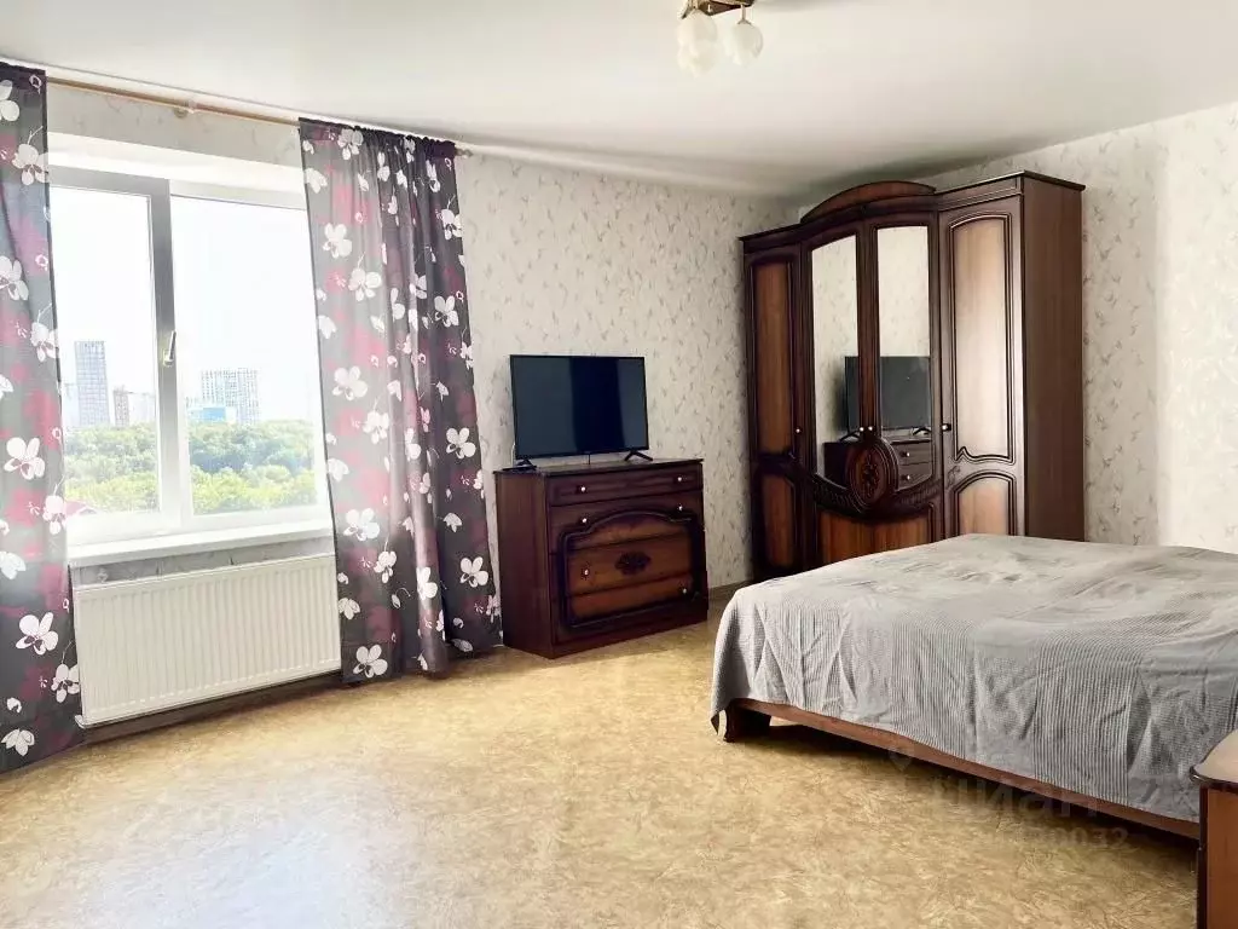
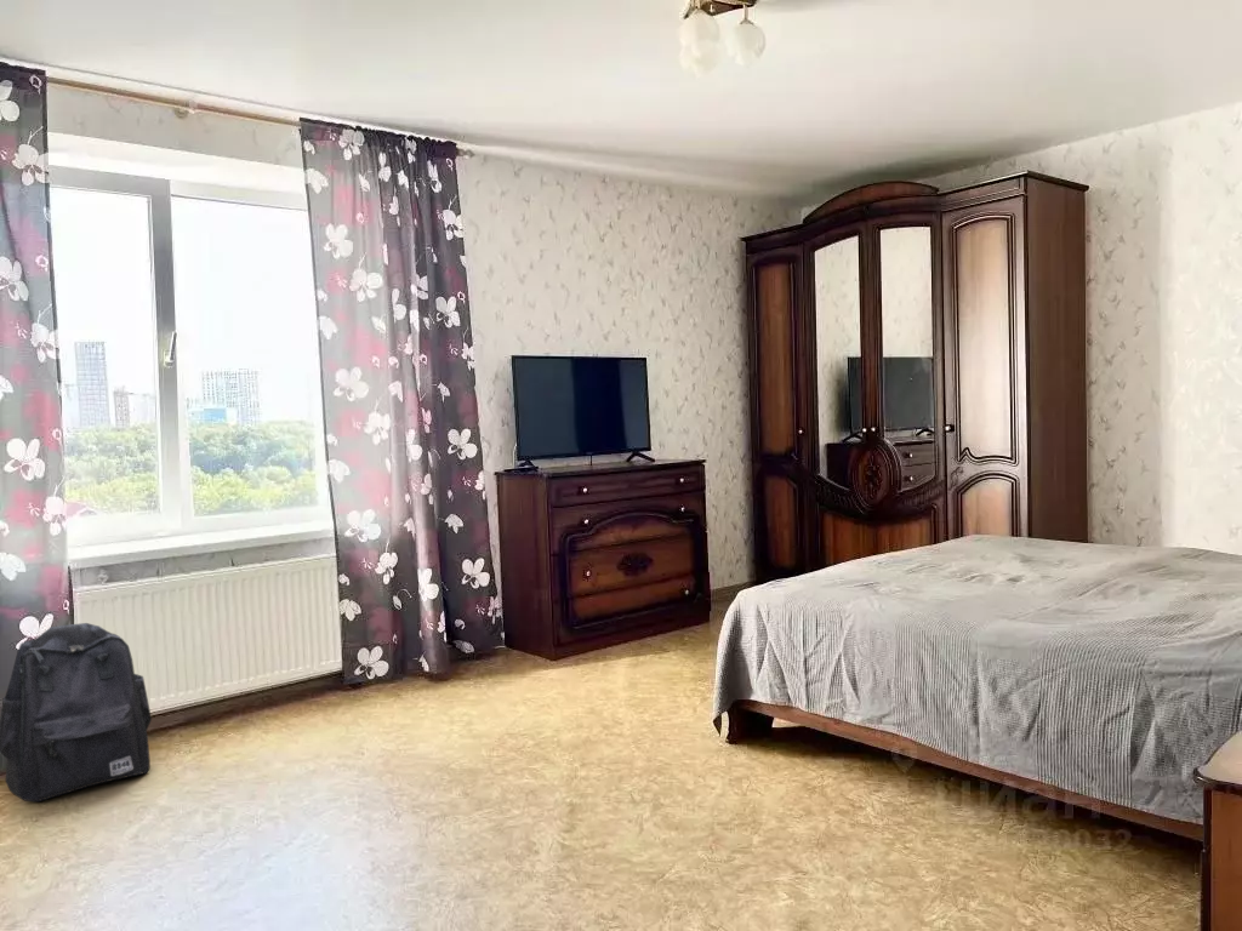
+ backpack [0,622,153,803]
